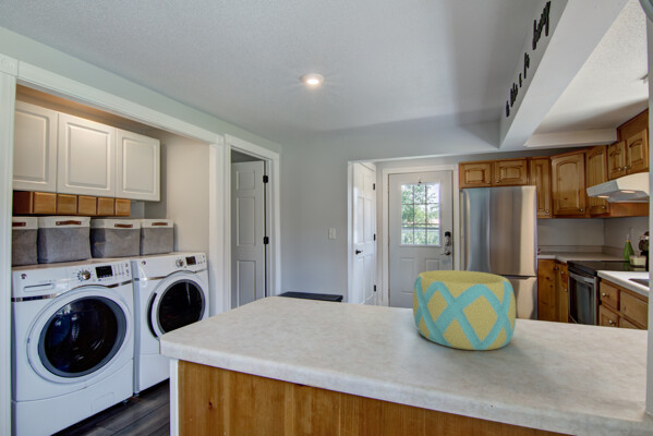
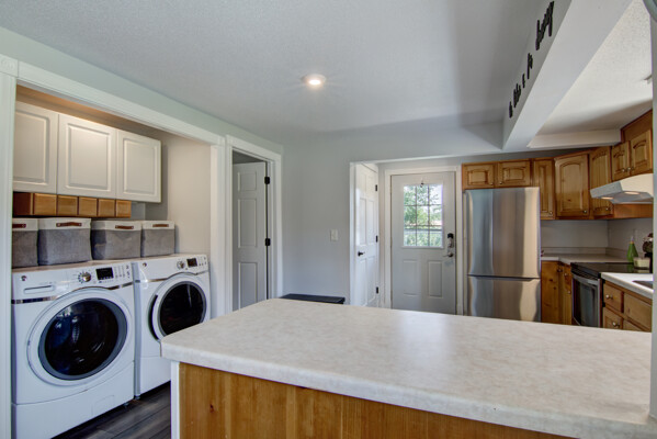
- bowl [412,269,517,351]
